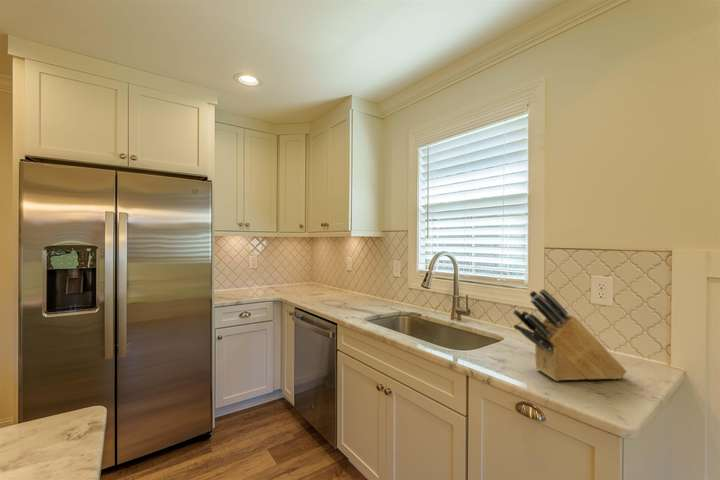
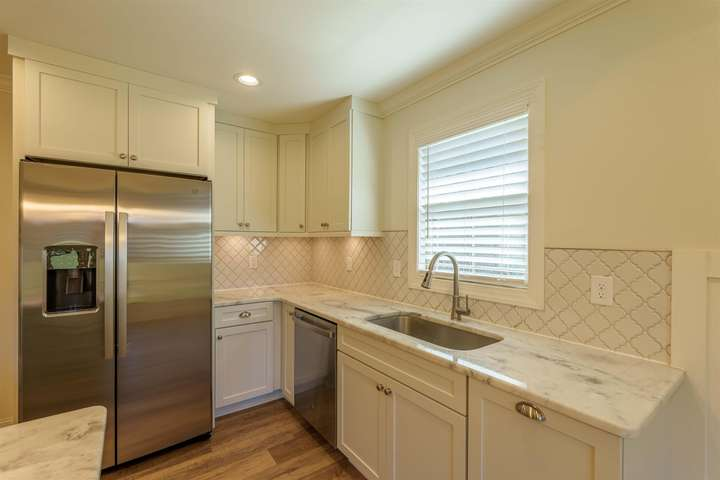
- knife block [512,288,628,382]
